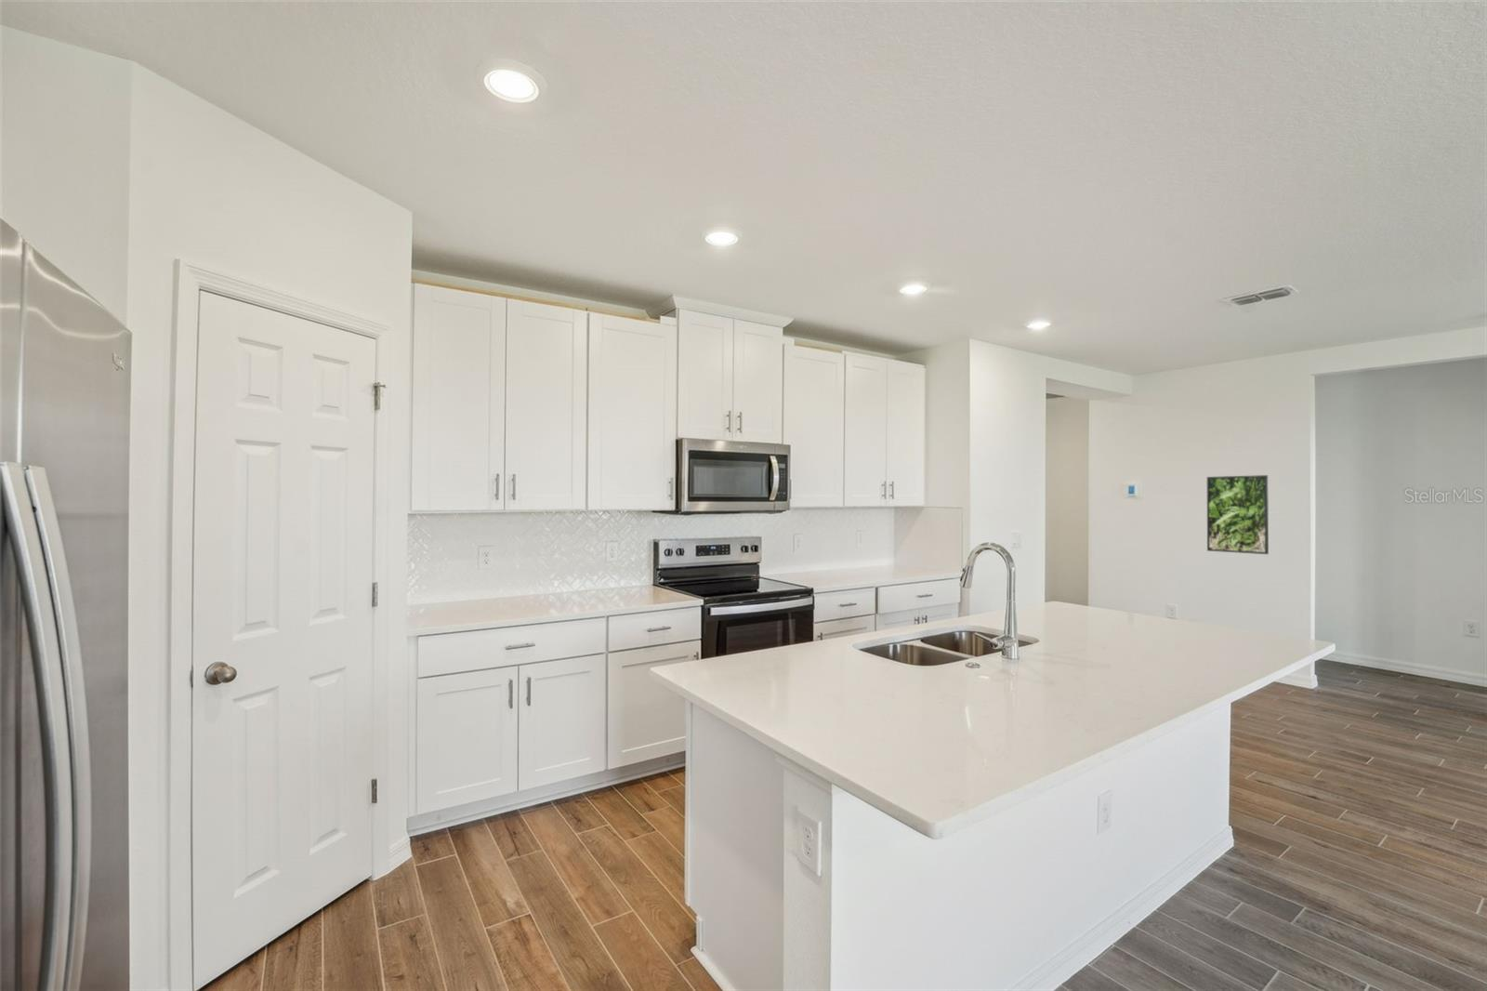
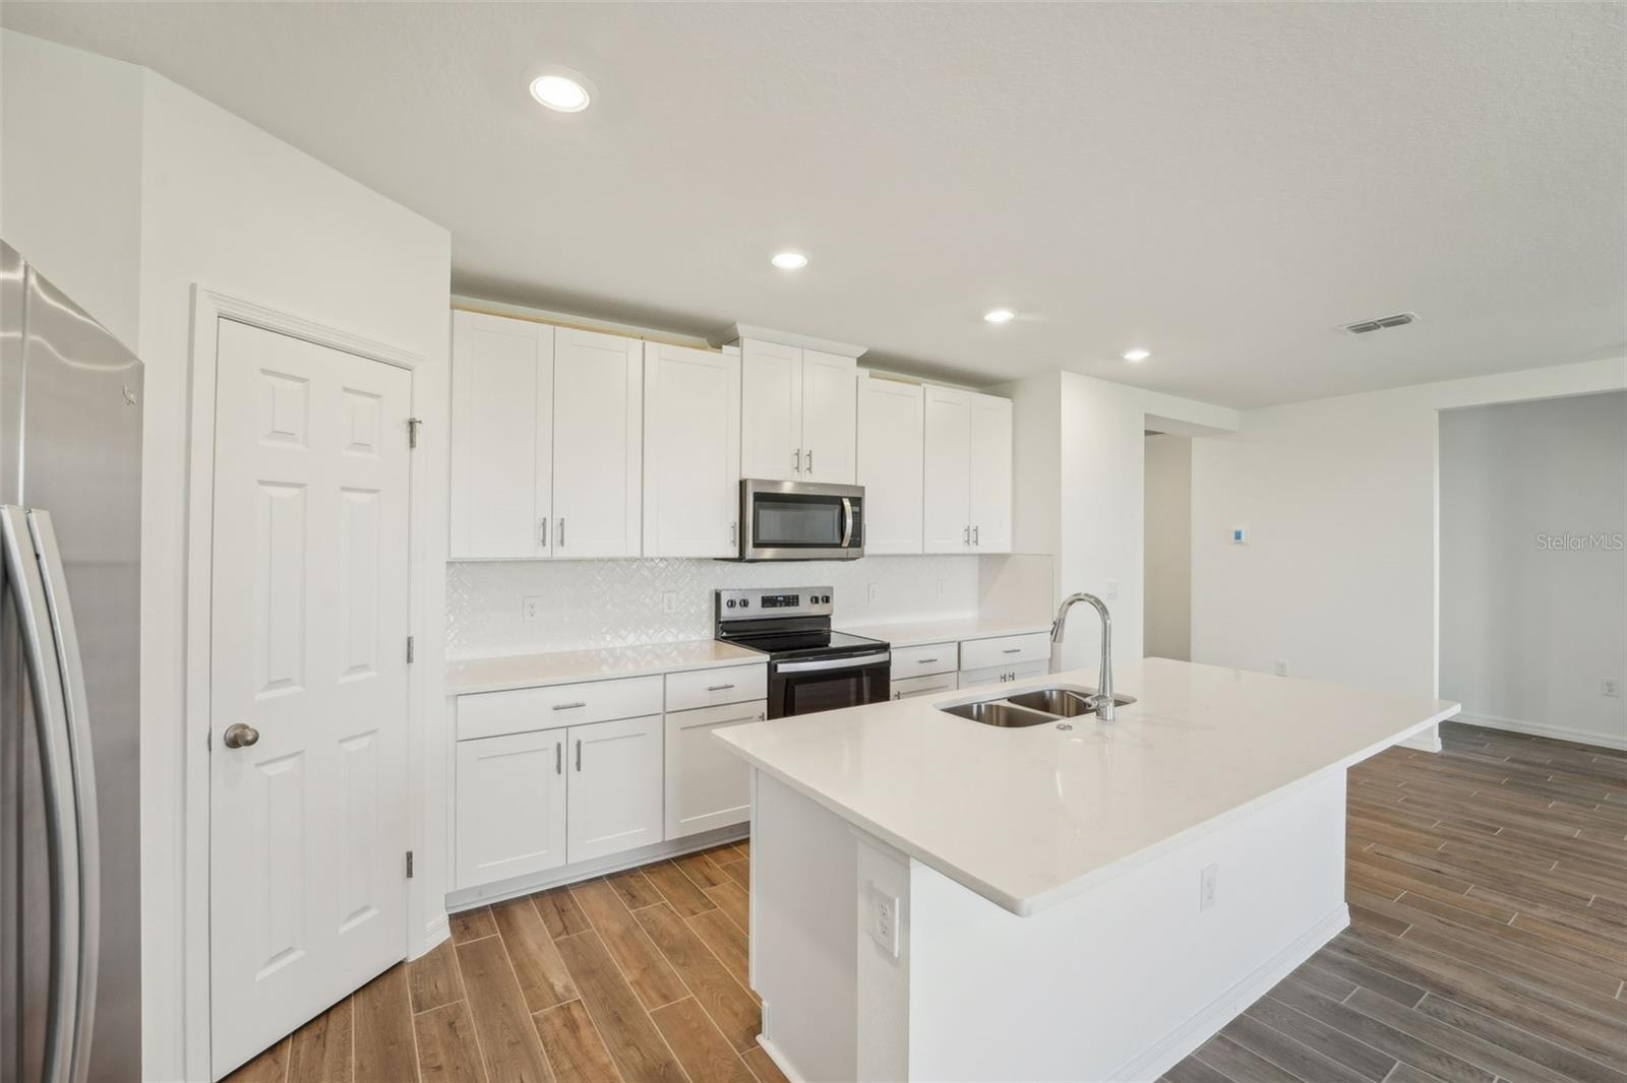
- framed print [1206,474,1269,555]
